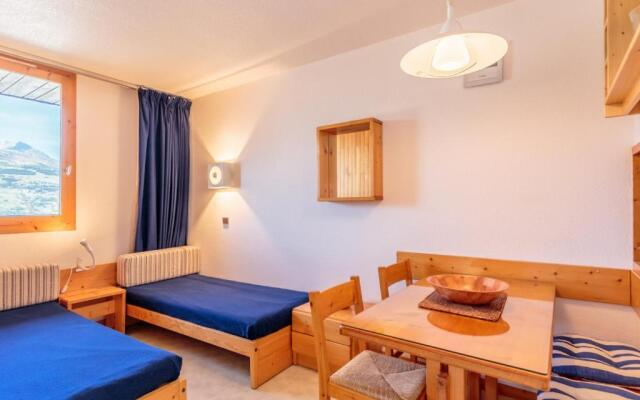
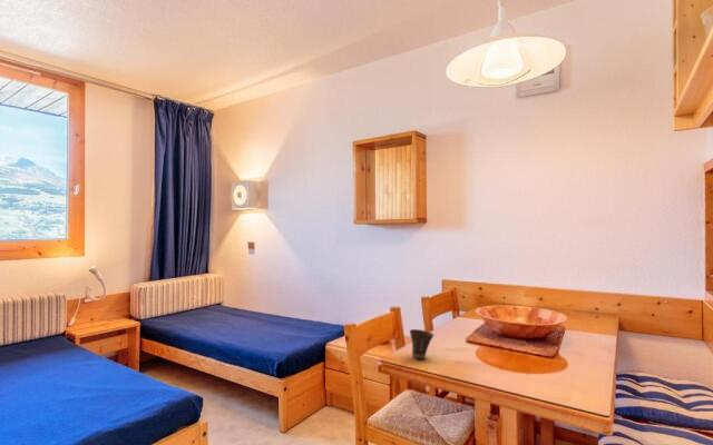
+ cup [409,328,434,360]
